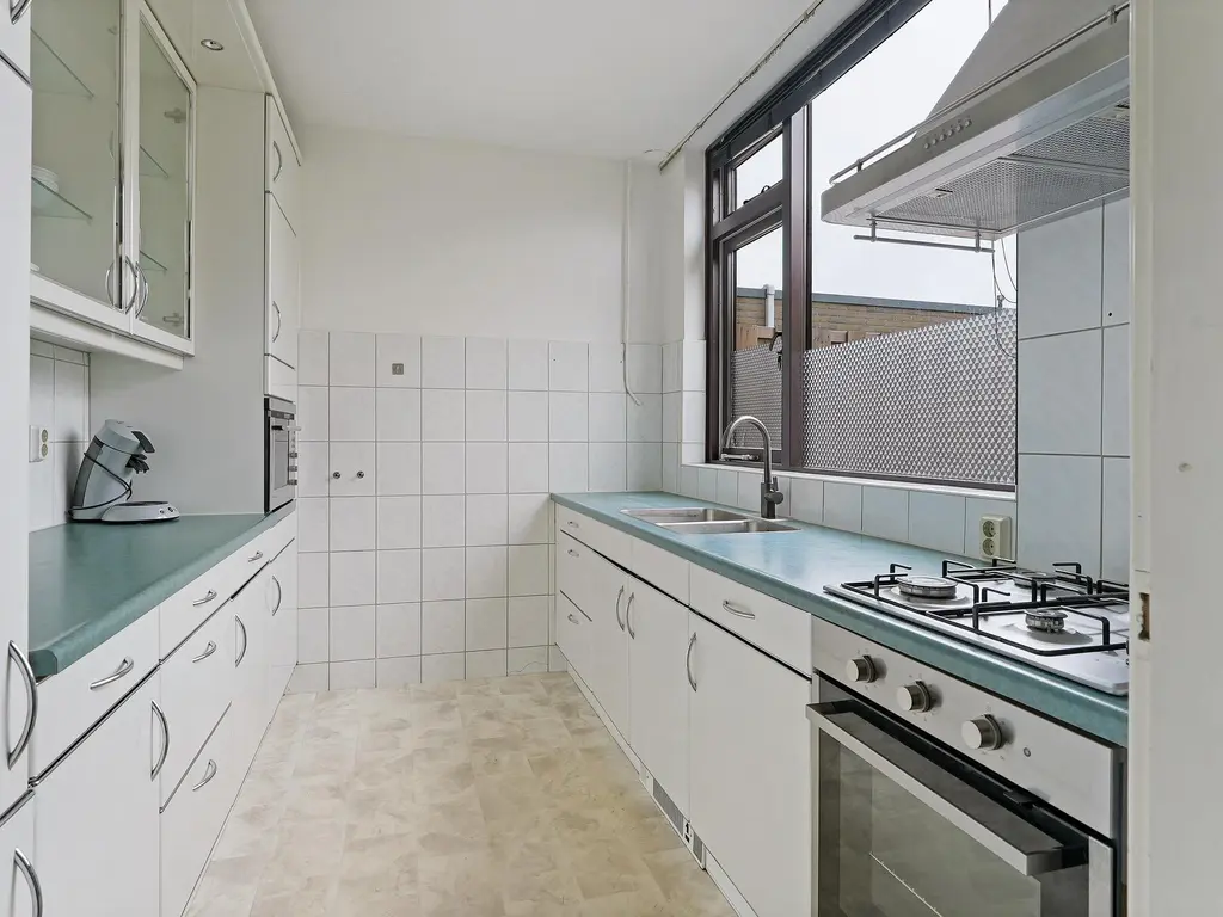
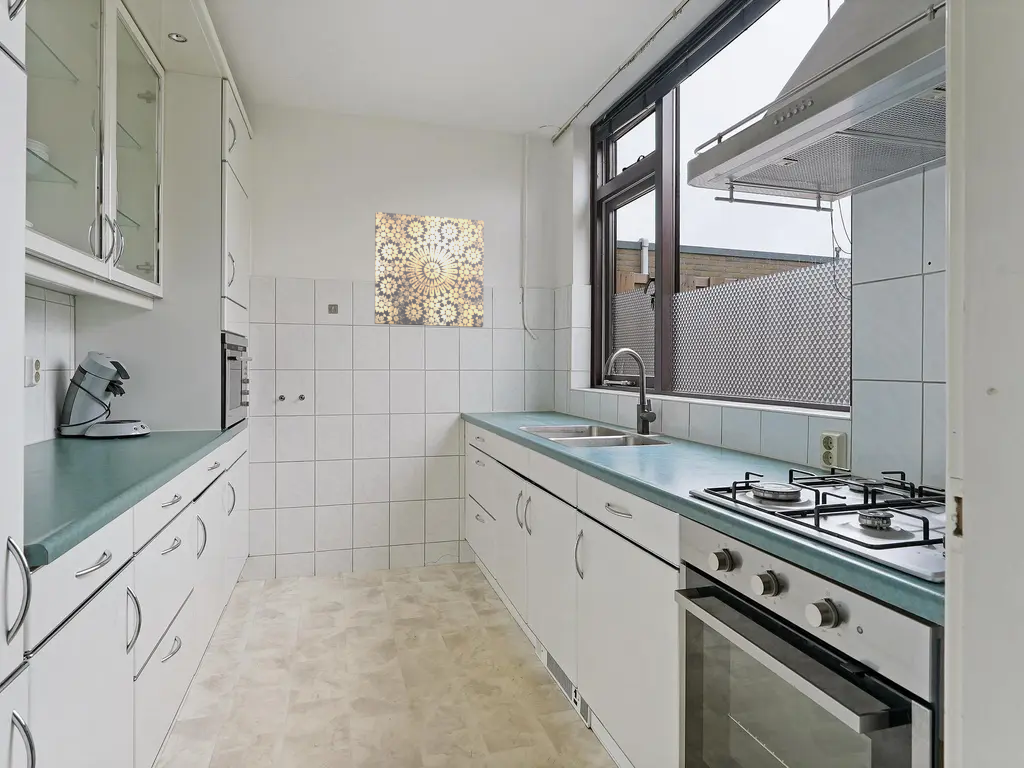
+ wall art [374,211,485,328]
